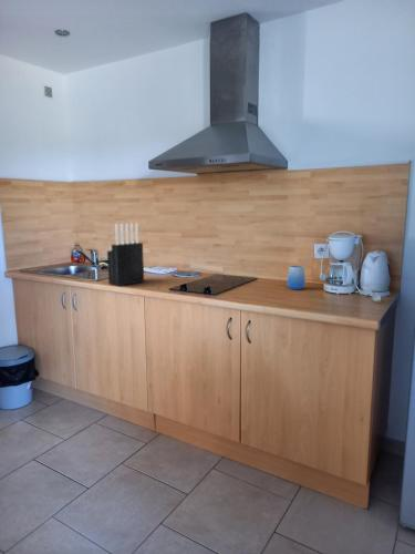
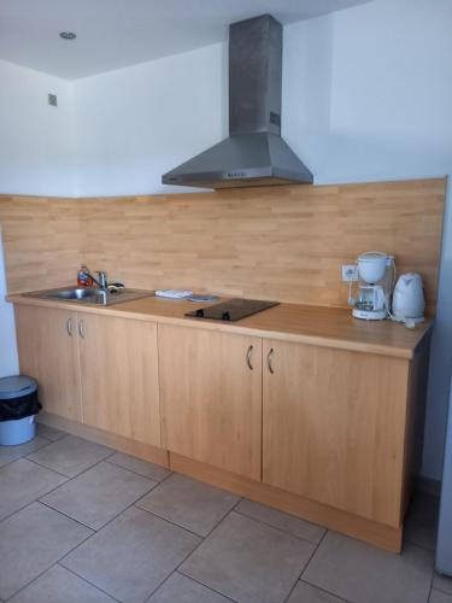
- cup [287,265,307,290]
- knife block [106,222,145,287]
